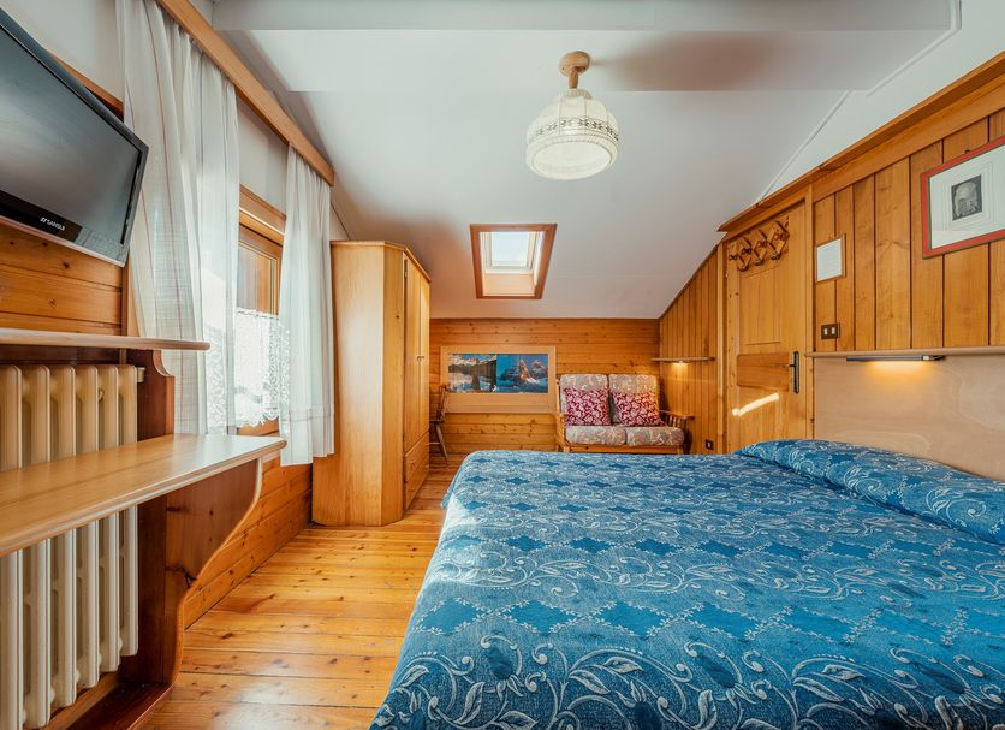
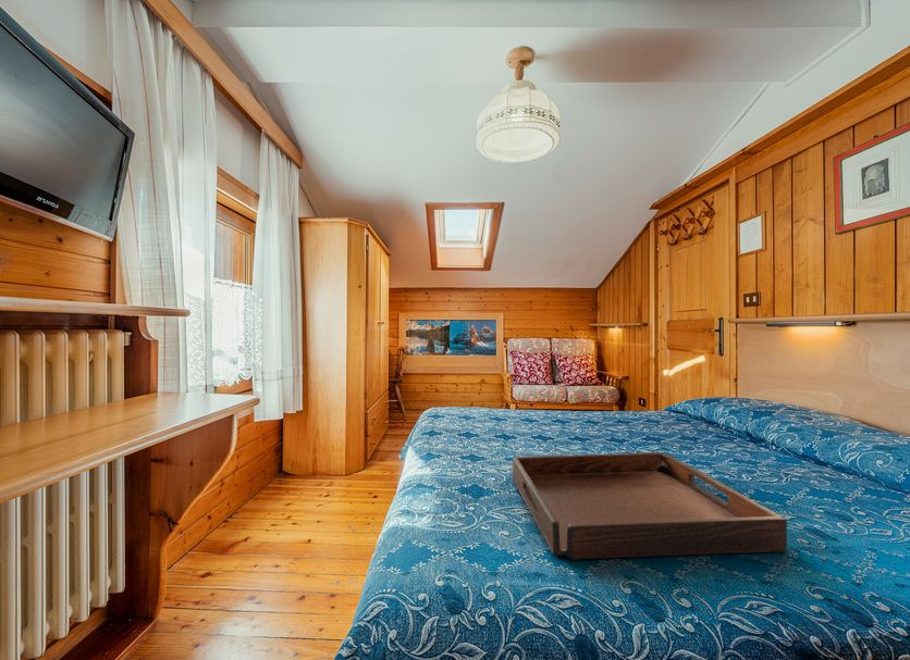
+ serving tray [512,451,788,560]
